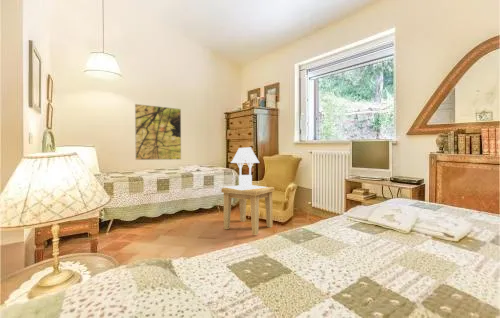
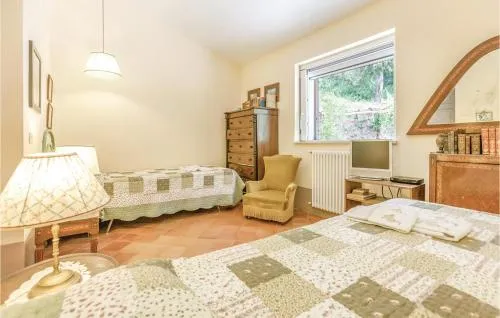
- table lamp [226,146,268,190]
- side table [220,185,275,236]
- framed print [134,103,182,161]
